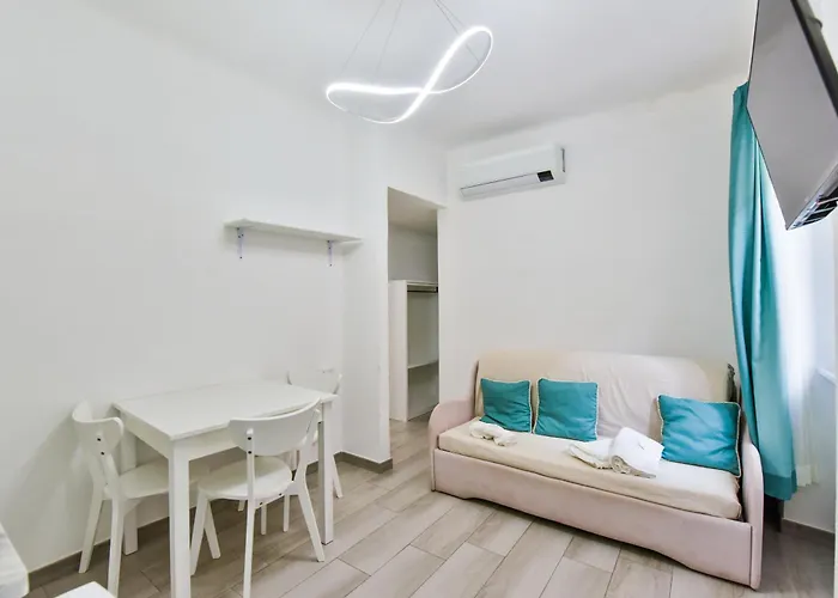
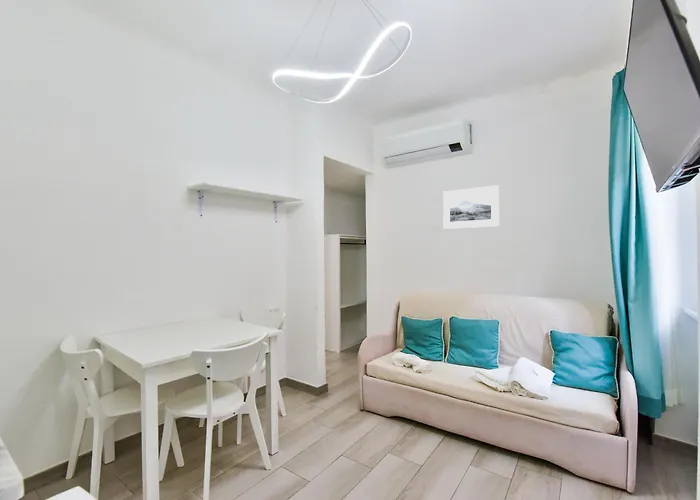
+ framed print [442,184,500,230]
